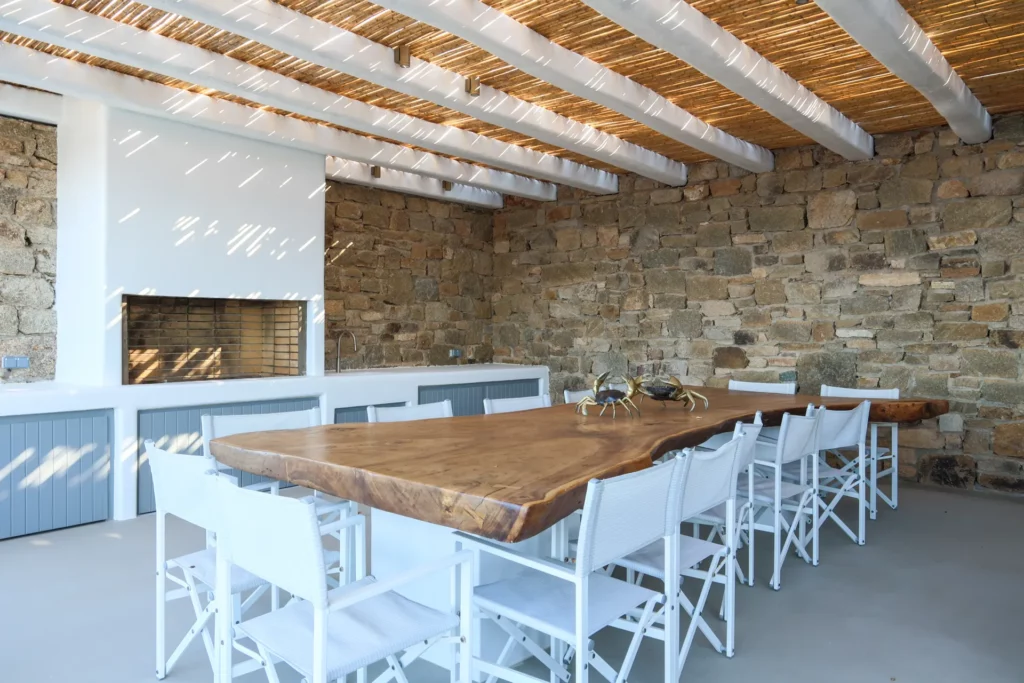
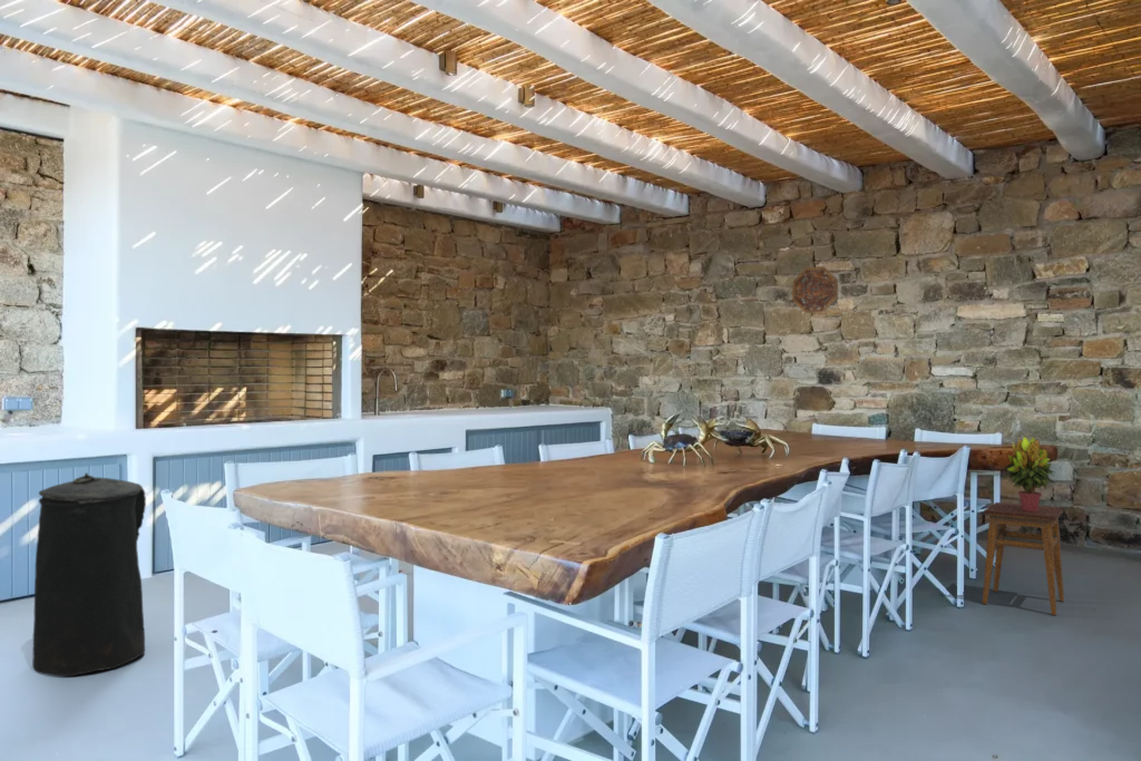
+ stool [981,501,1065,616]
+ trash can [31,471,147,677]
+ potted plant [1002,436,1057,511]
+ decorative platter [791,265,839,314]
